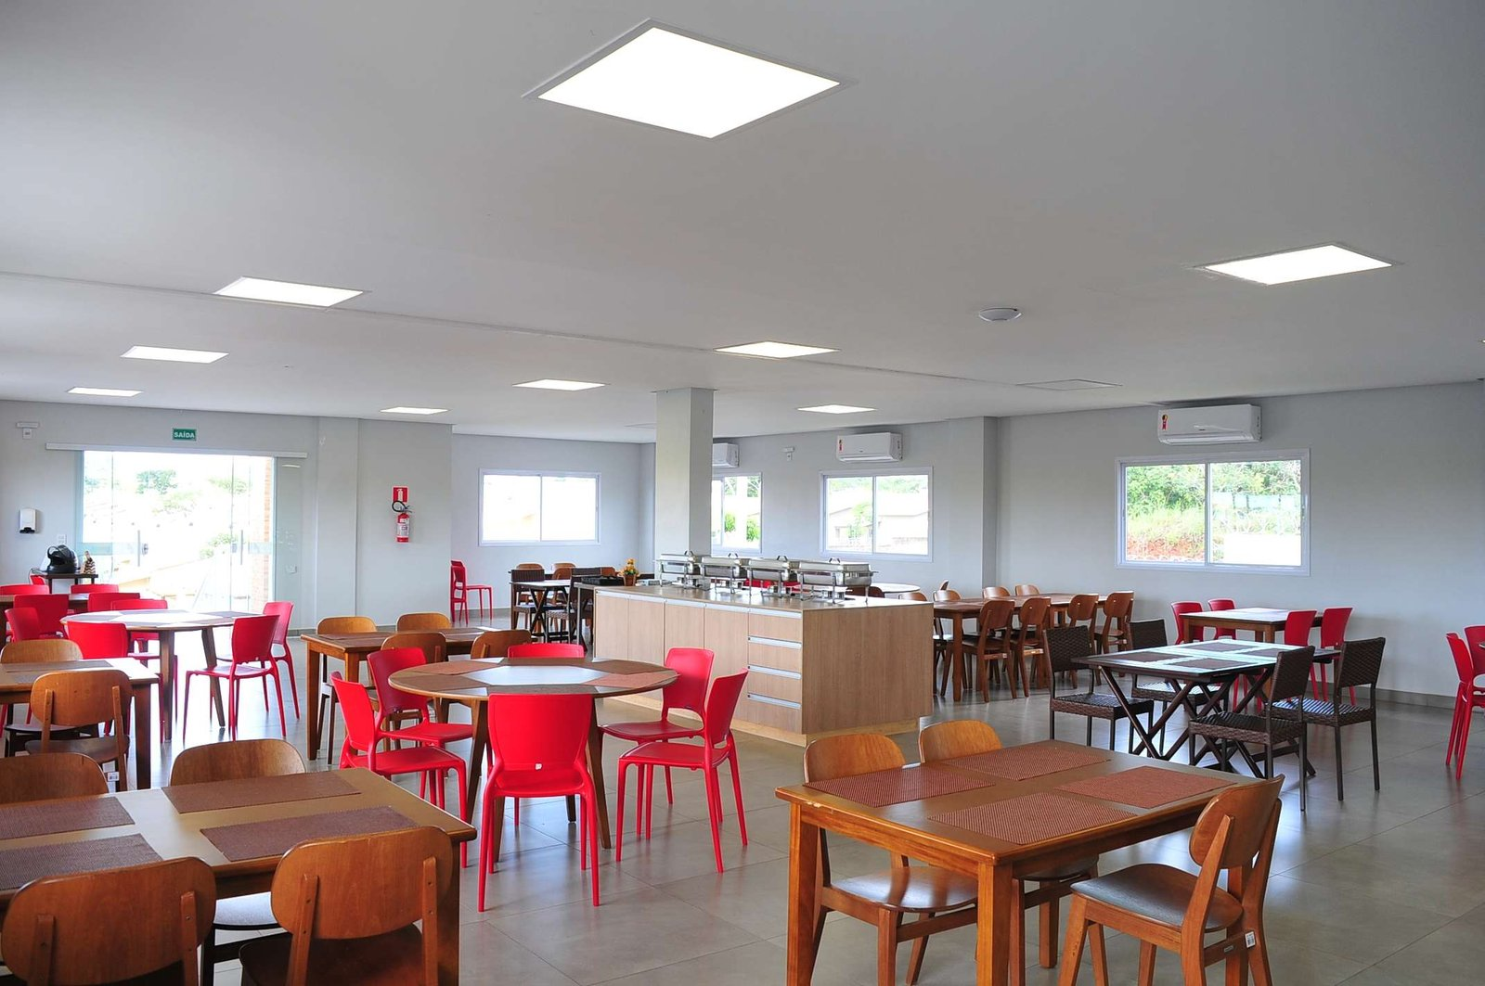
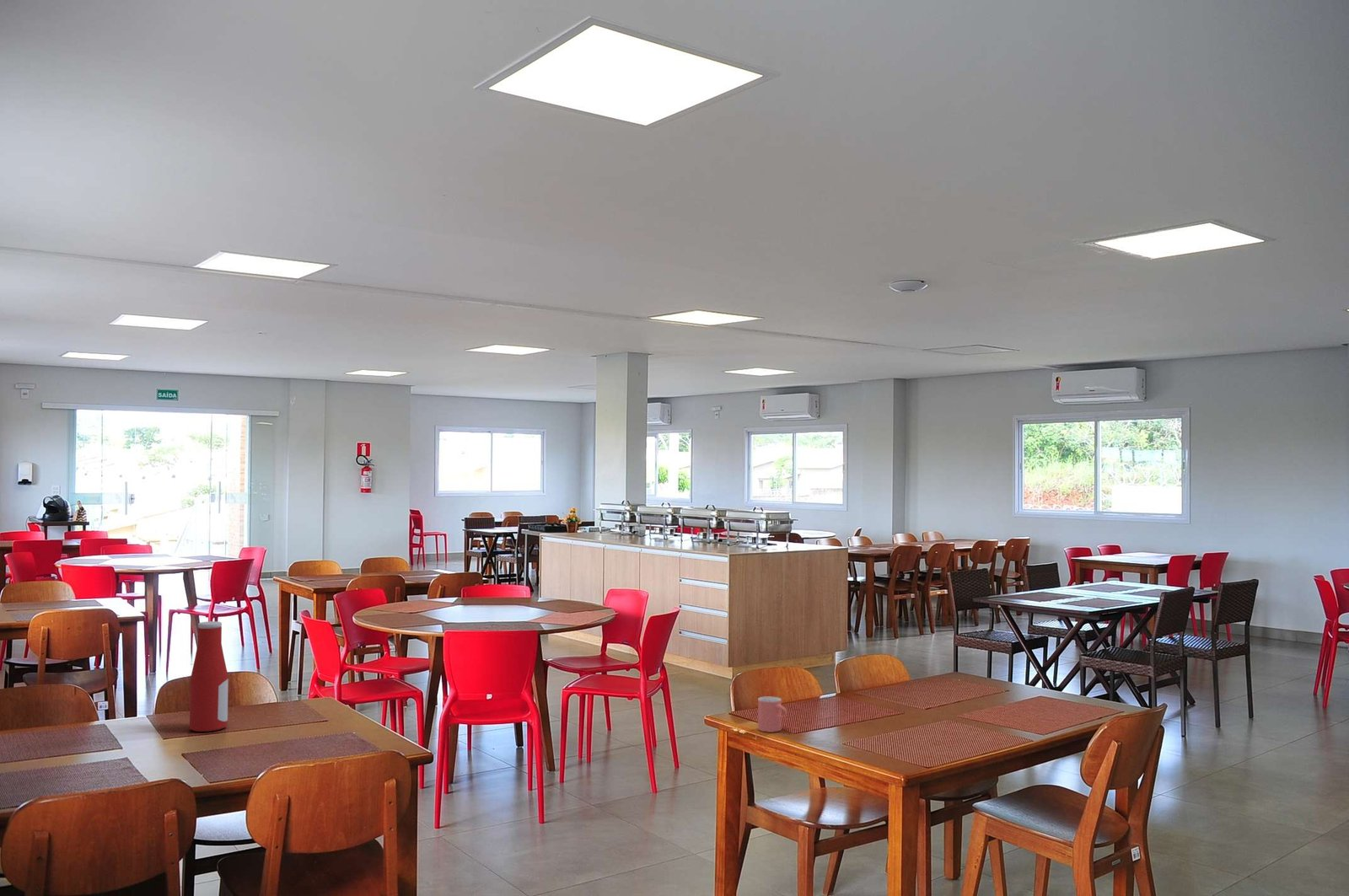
+ bottle [189,620,229,732]
+ cup [757,696,788,733]
